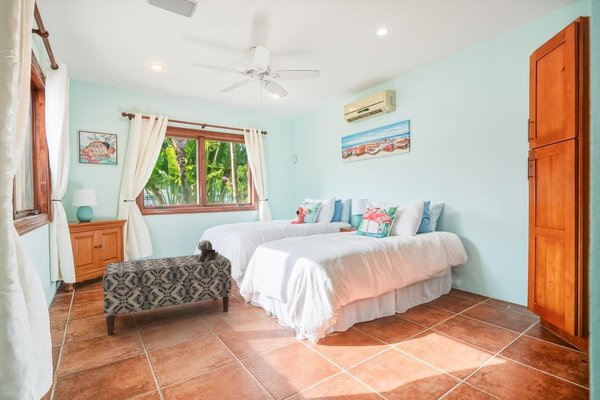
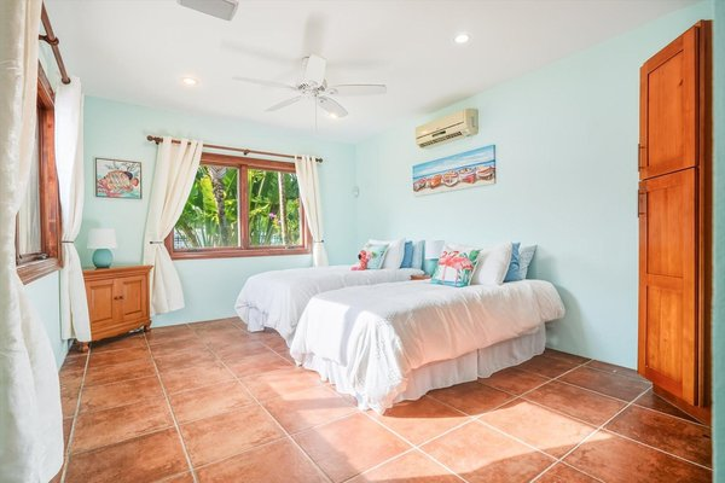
- bench [102,253,232,335]
- plush toy [197,239,219,261]
